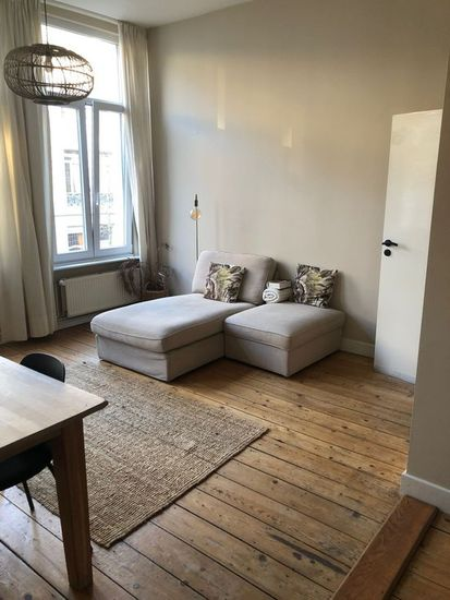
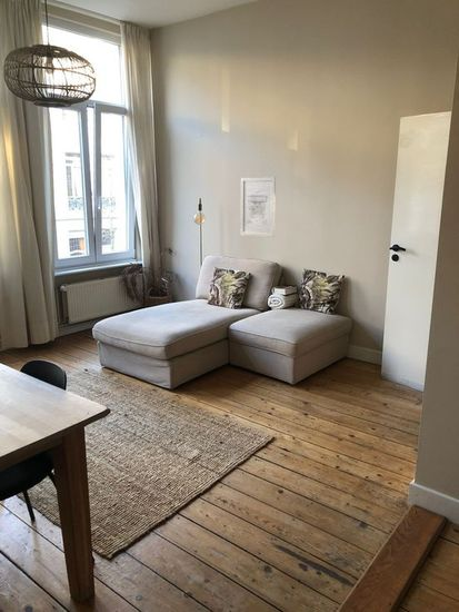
+ wall art [239,177,277,238]
